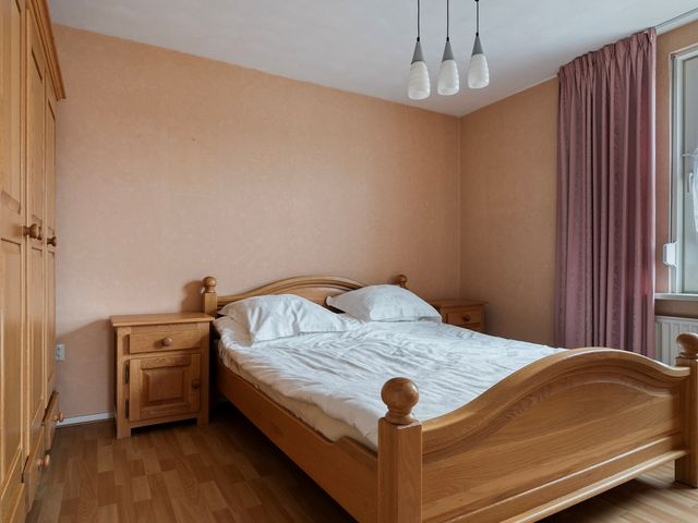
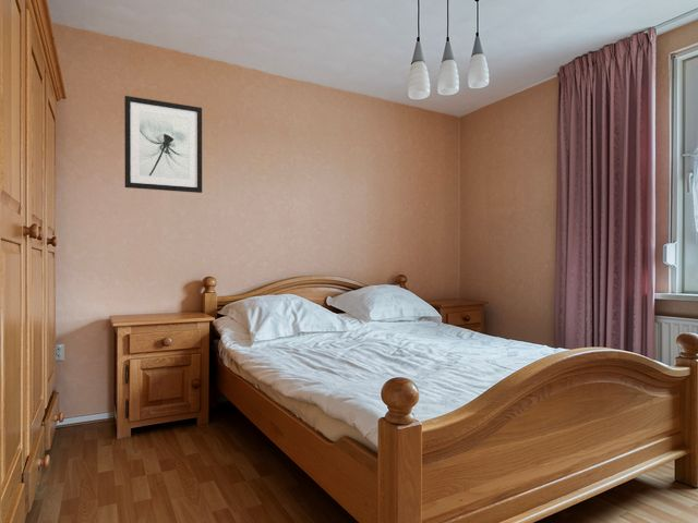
+ wall art [123,95,203,194]
